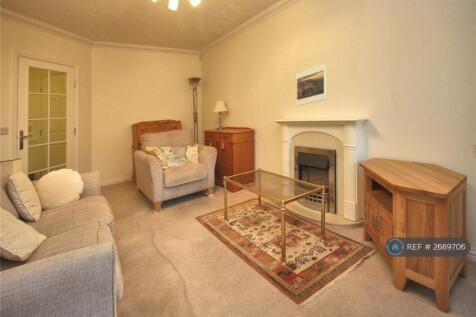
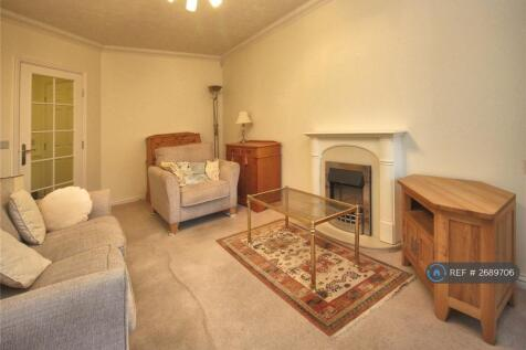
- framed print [296,63,327,107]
